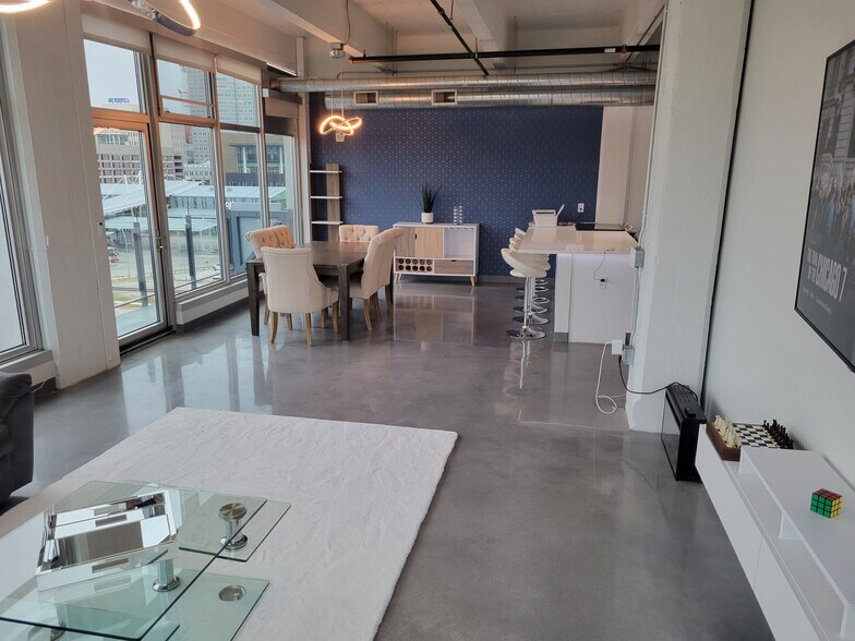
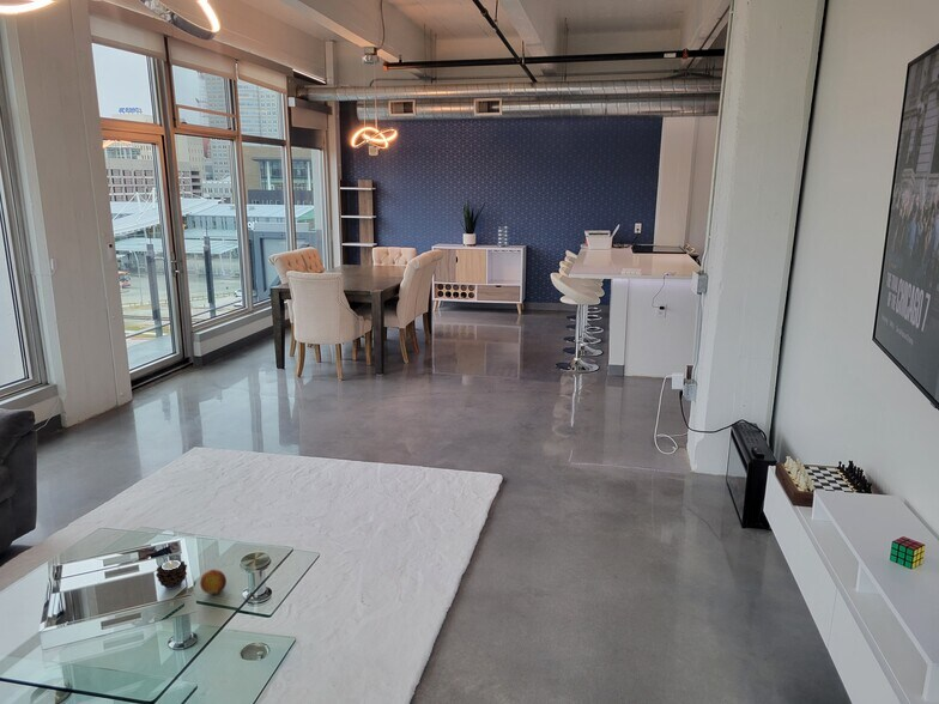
+ candle [155,559,188,590]
+ fruit [199,569,228,595]
